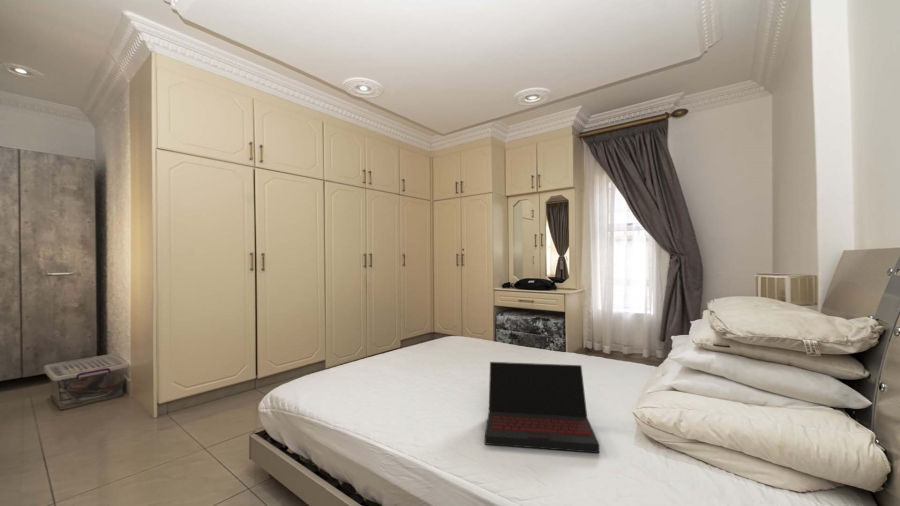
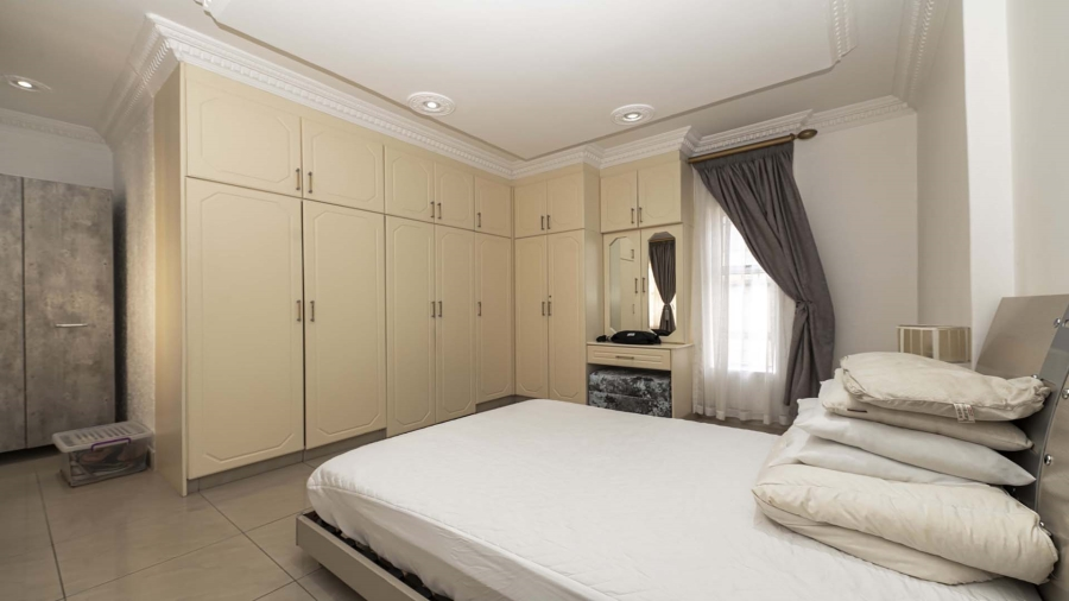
- laptop [484,361,600,454]
